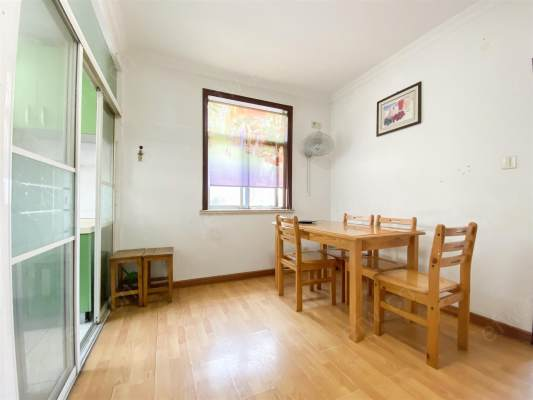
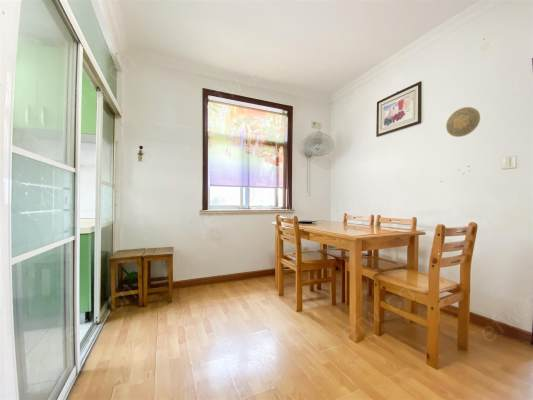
+ decorative plate [445,106,481,138]
